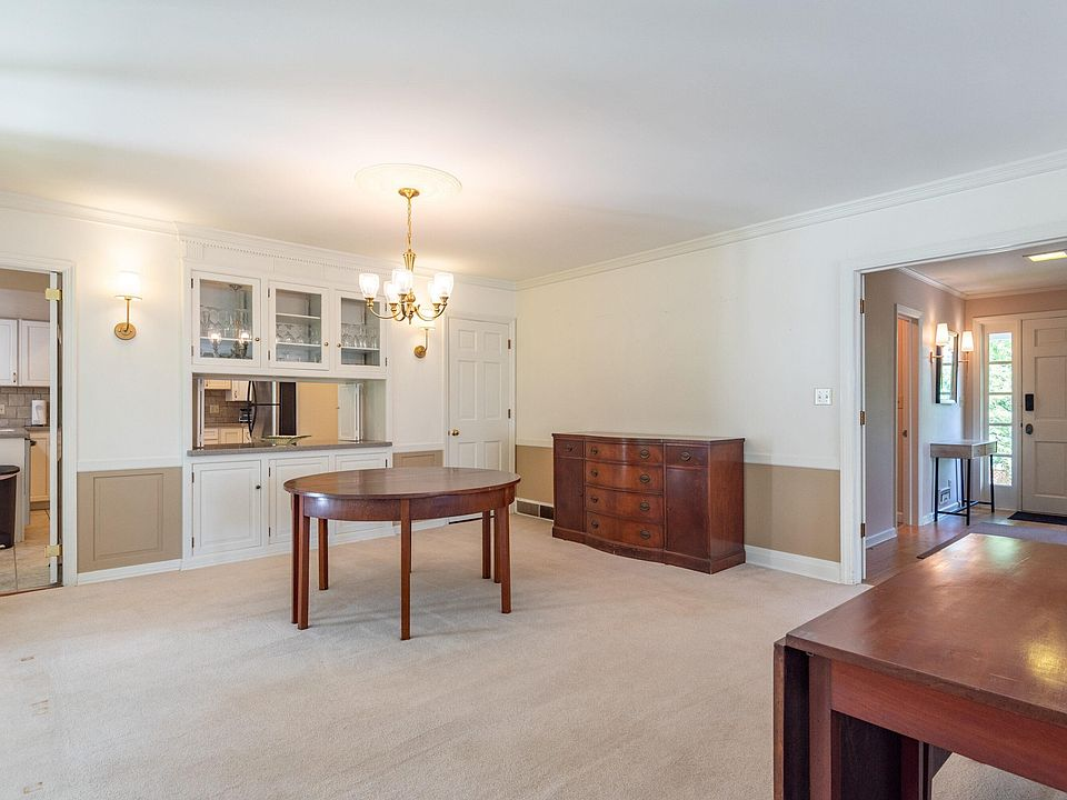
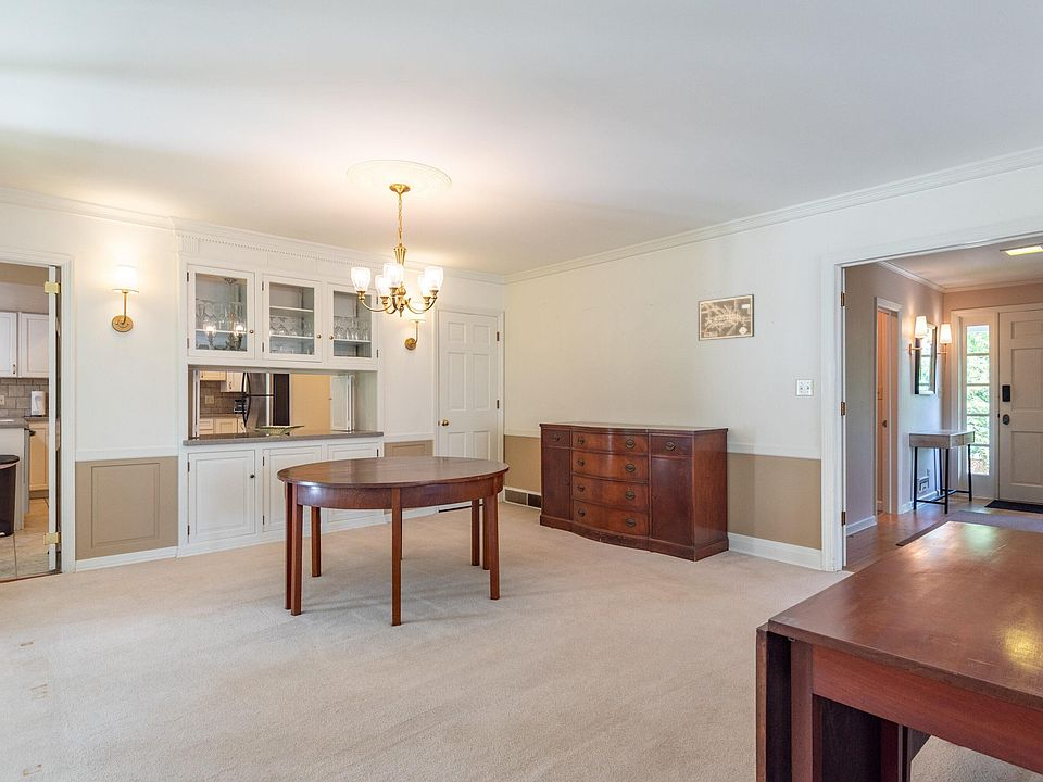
+ wall art [696,293,755,342]
